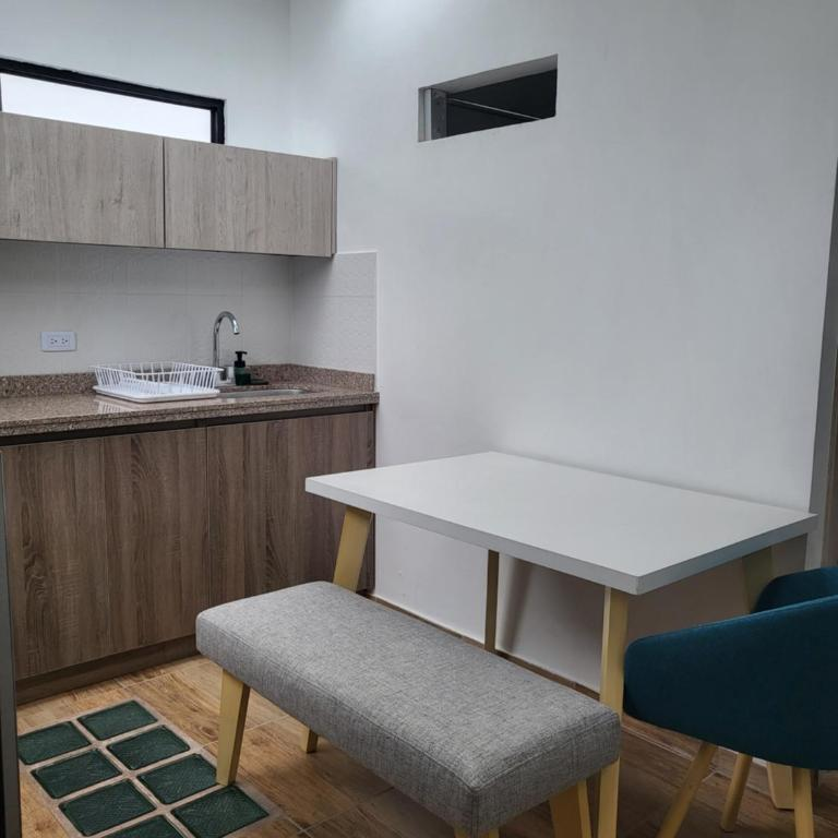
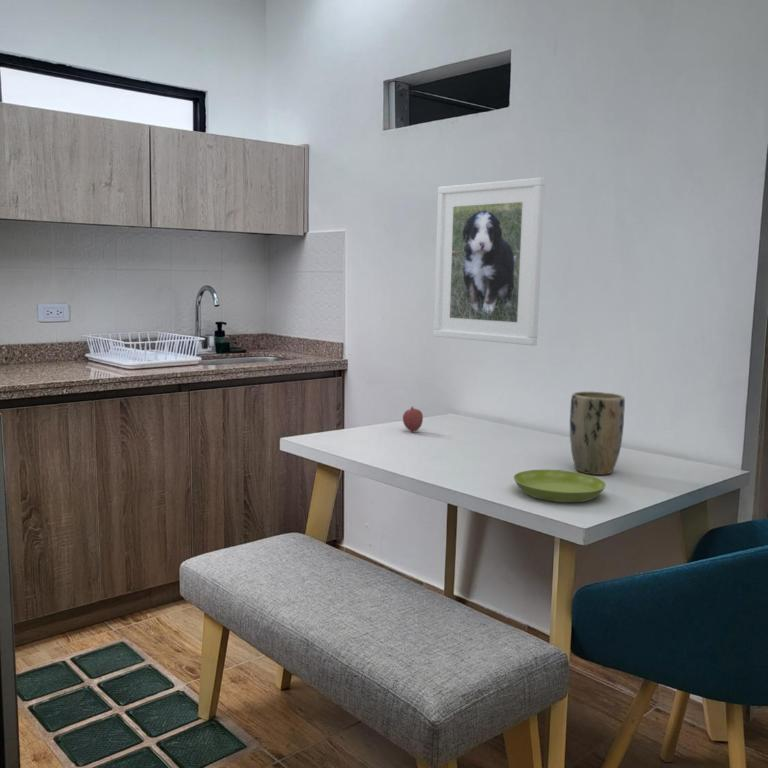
+ fruit [402,406,424,432]
+ plant pot [569,390,626,476]
+ saucer [513,469,607,503]
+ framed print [433,177,546,346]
